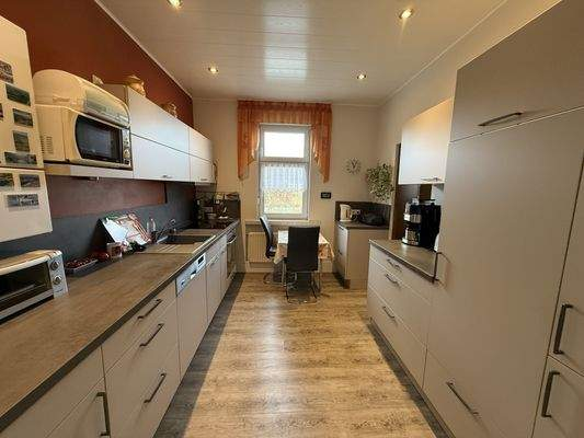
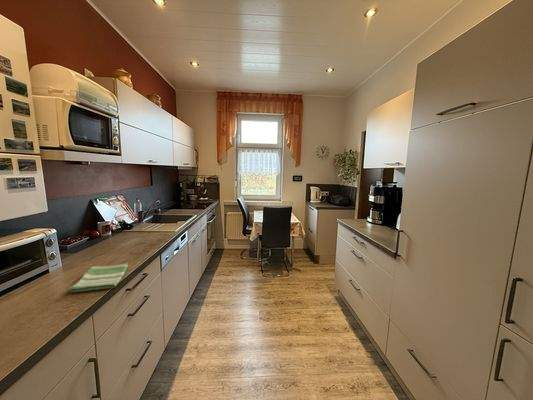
+ dish towel [68,263,129,293]
